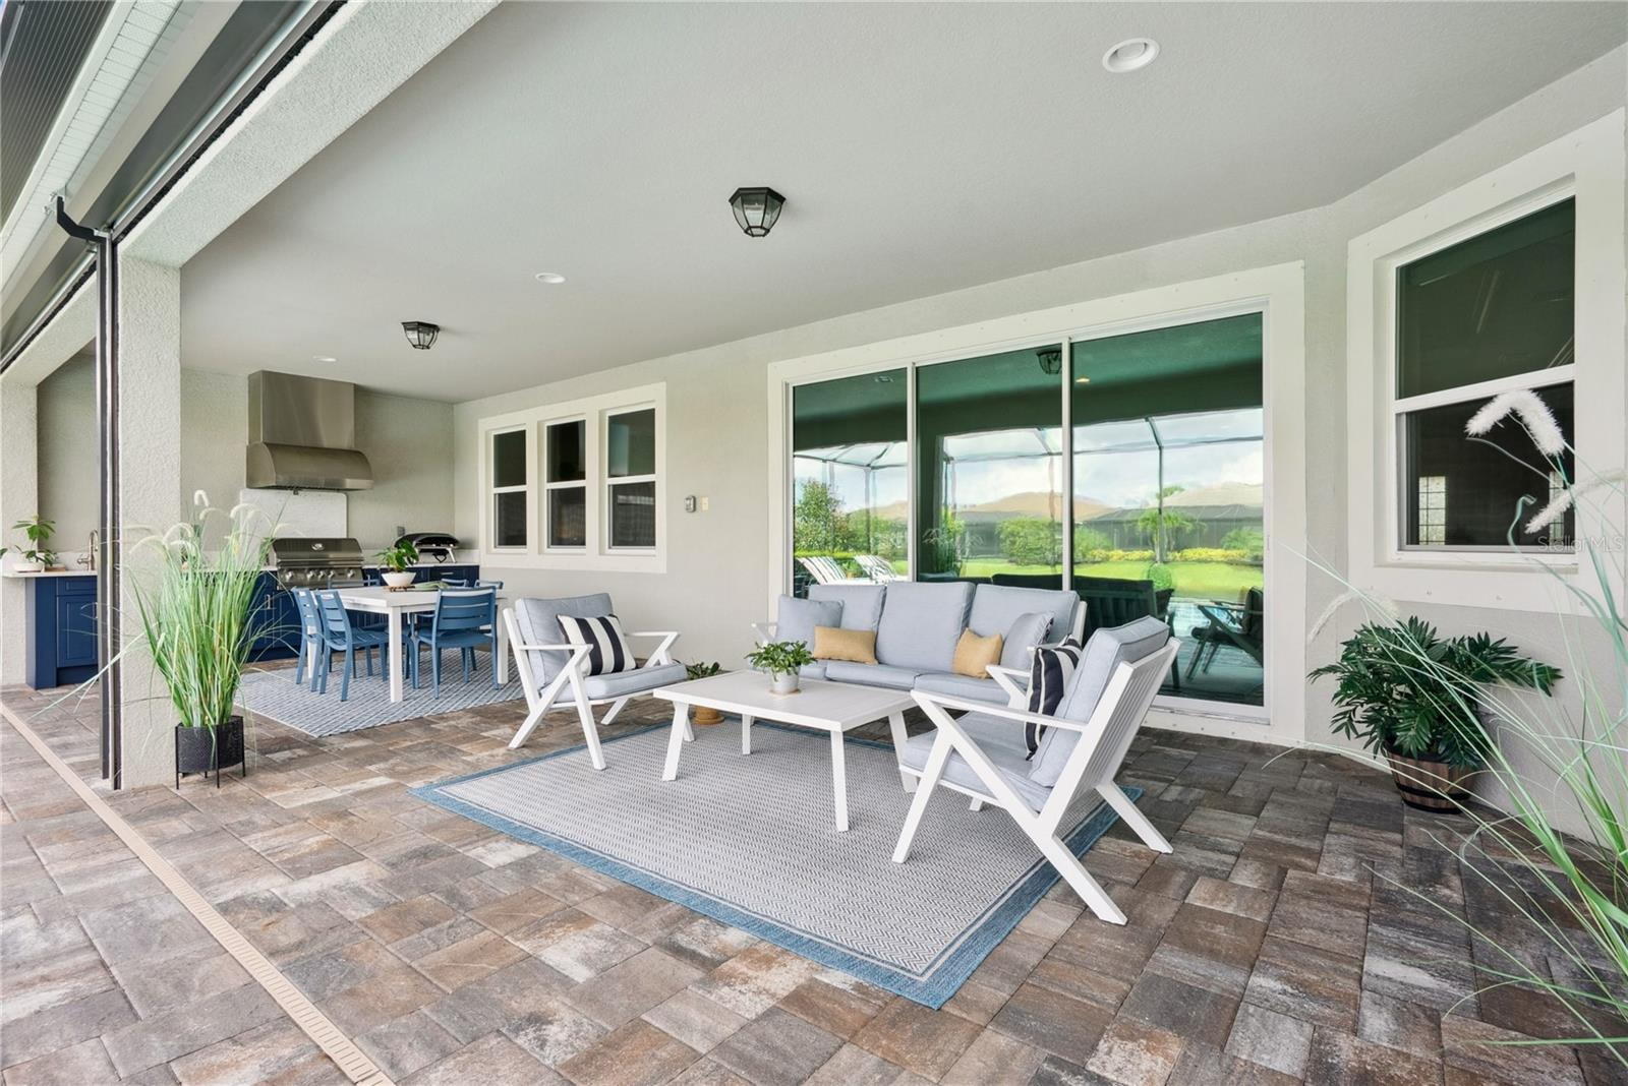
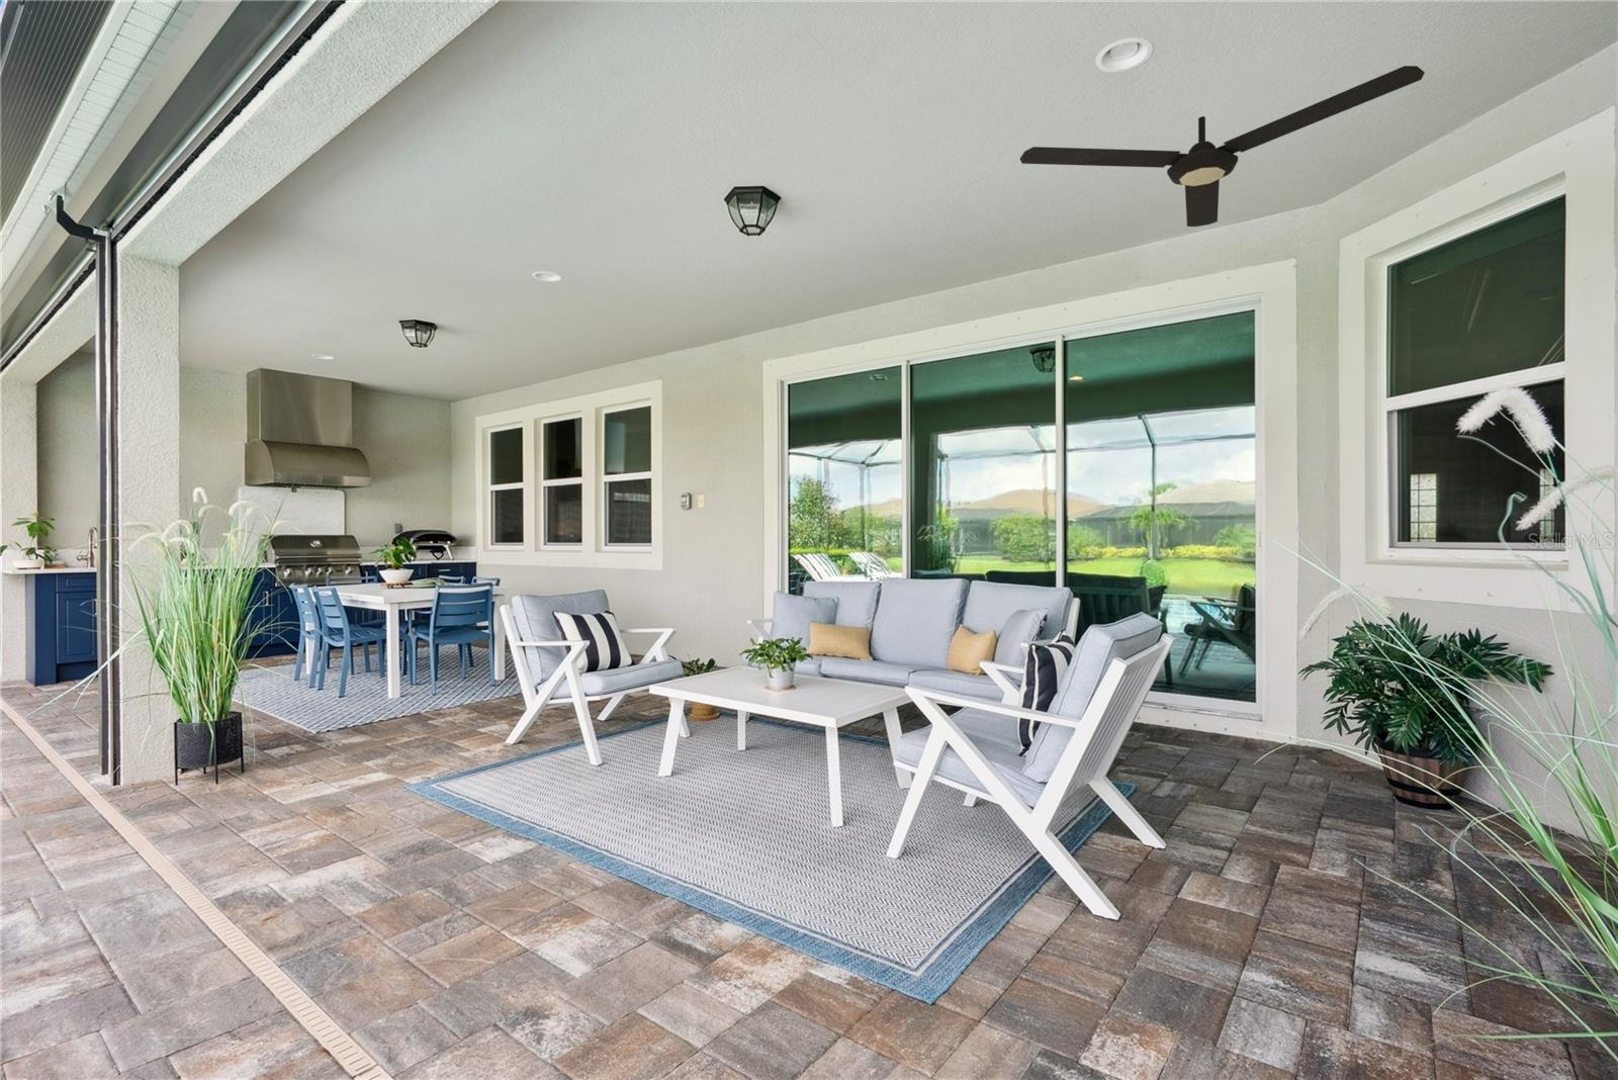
+ ceiling fan [1019,65,1426,228]
